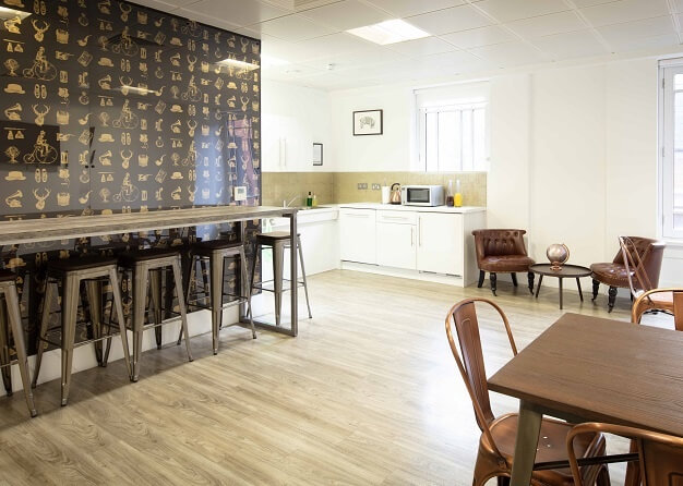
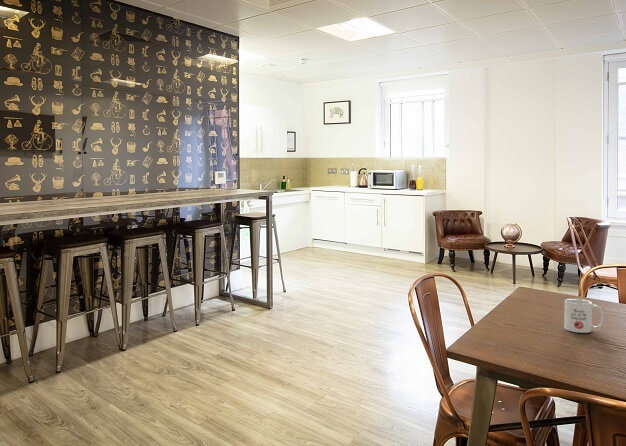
+ mug [563,298,605,334]
